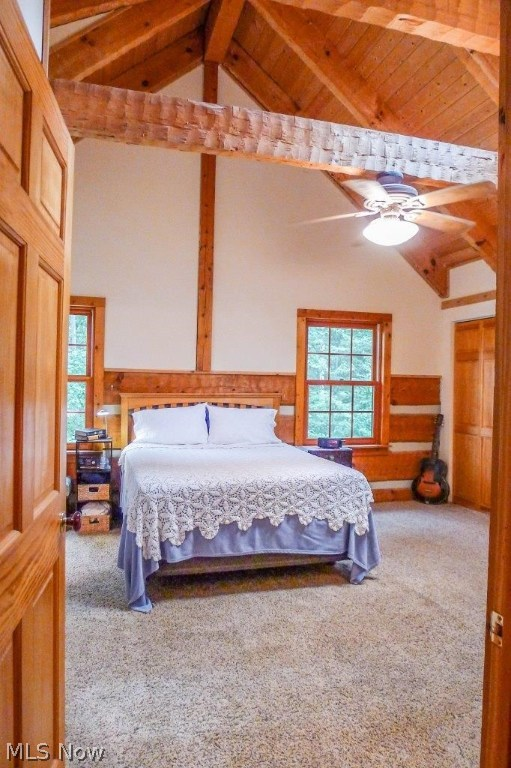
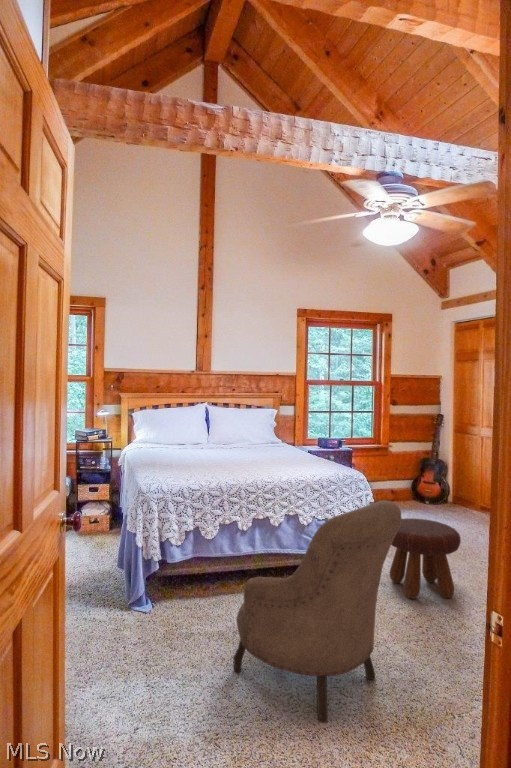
+ armchair [232,499,403,723]
+ footstool [389,517,462,600]
